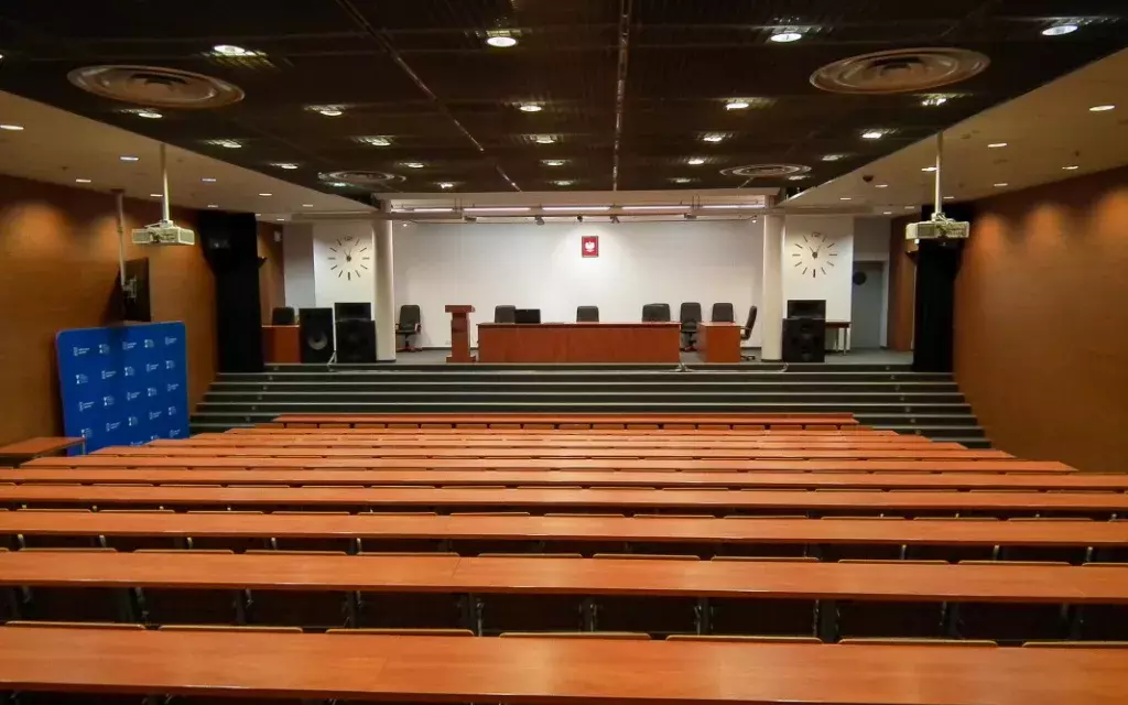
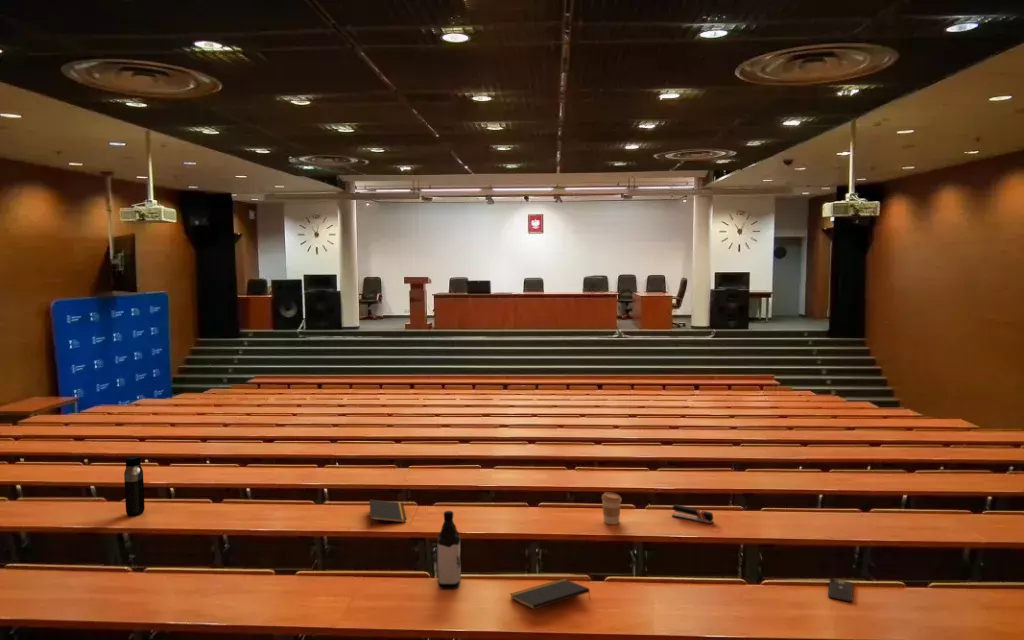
+ notepad [509,577,591,610]
+ coffee cup [601,491,623,525]
+ smartphone [827,577,854,603]
+ notepad [368,499,408,527]
+ stapler [671,503,714,525]
+ water bottle [436,510,462,590]
+ water bottle [123,455,146,517]
